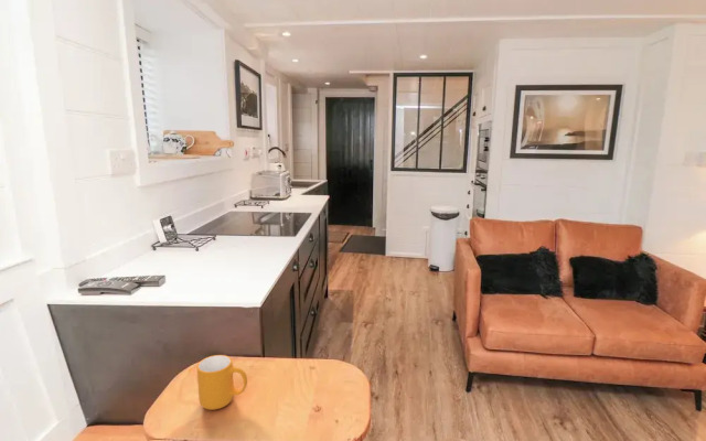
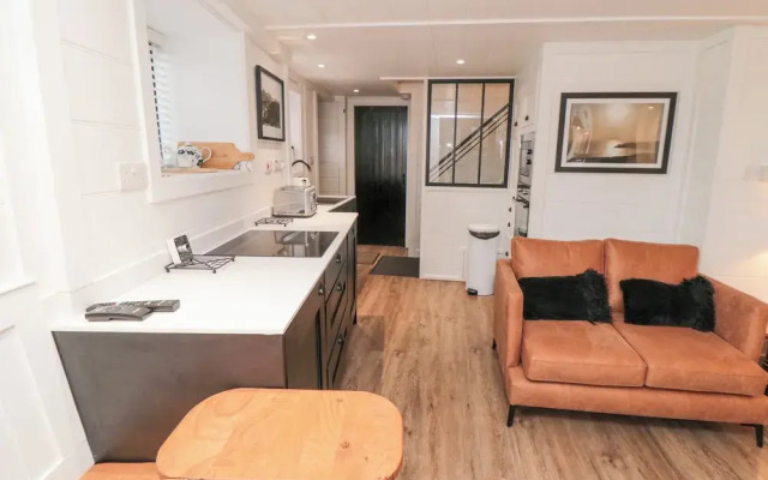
- mug [195,354,248,411]
